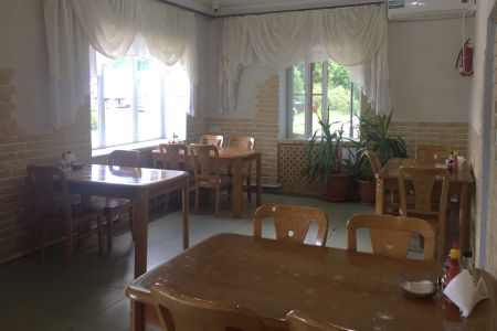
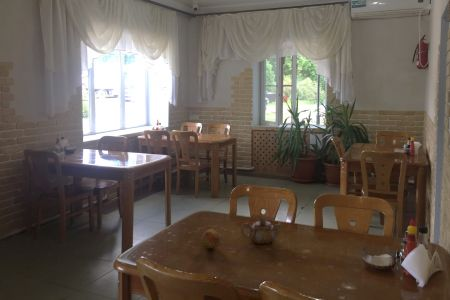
+ teapot [240,217,283,245]
+ fruit [200,229,221,249]
